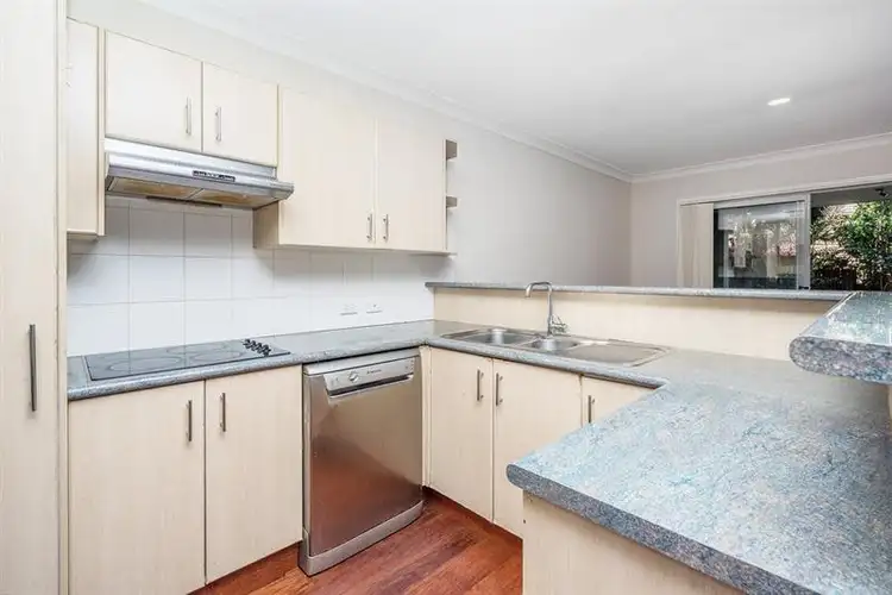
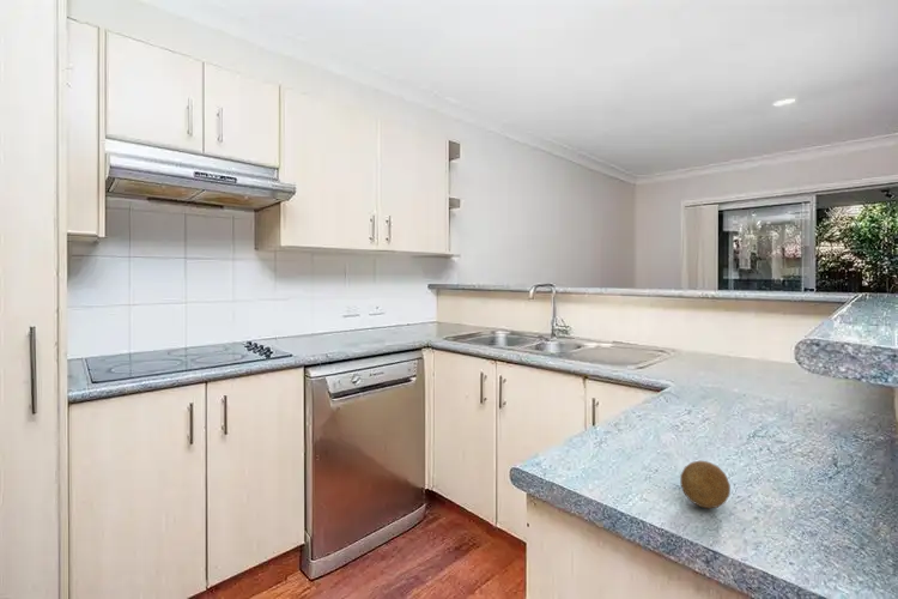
+ fruit [679,460,732,509]
